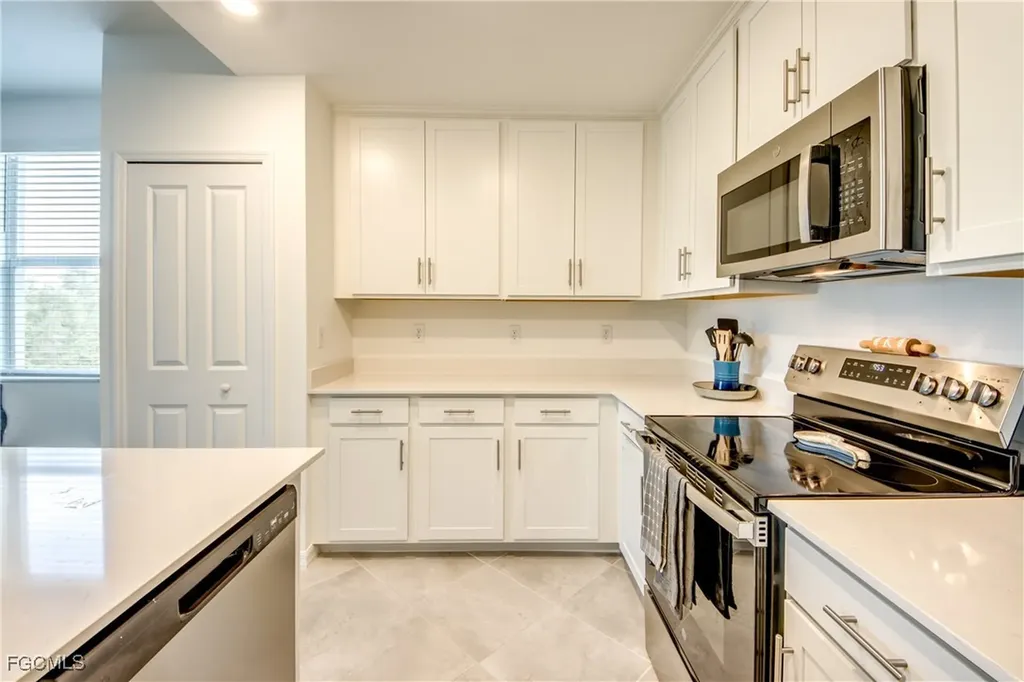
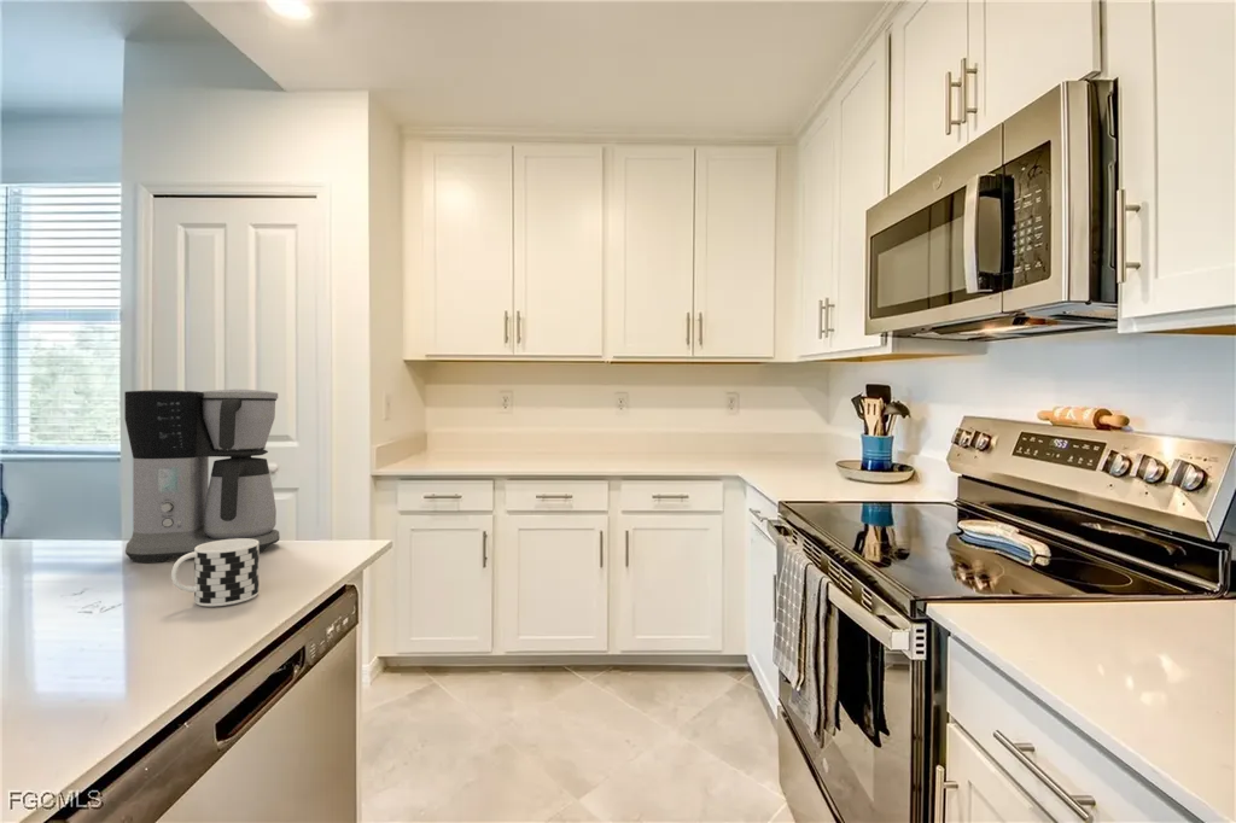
+ cup [170,538,260,607]
+ coffee maker [123,389,281,564]
